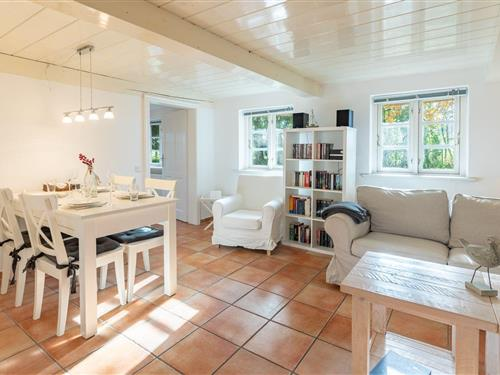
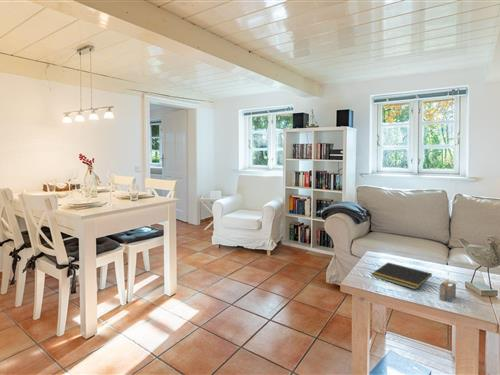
+ architectural model [438,271,457,303]
+ notepad [370,262,433,291]
